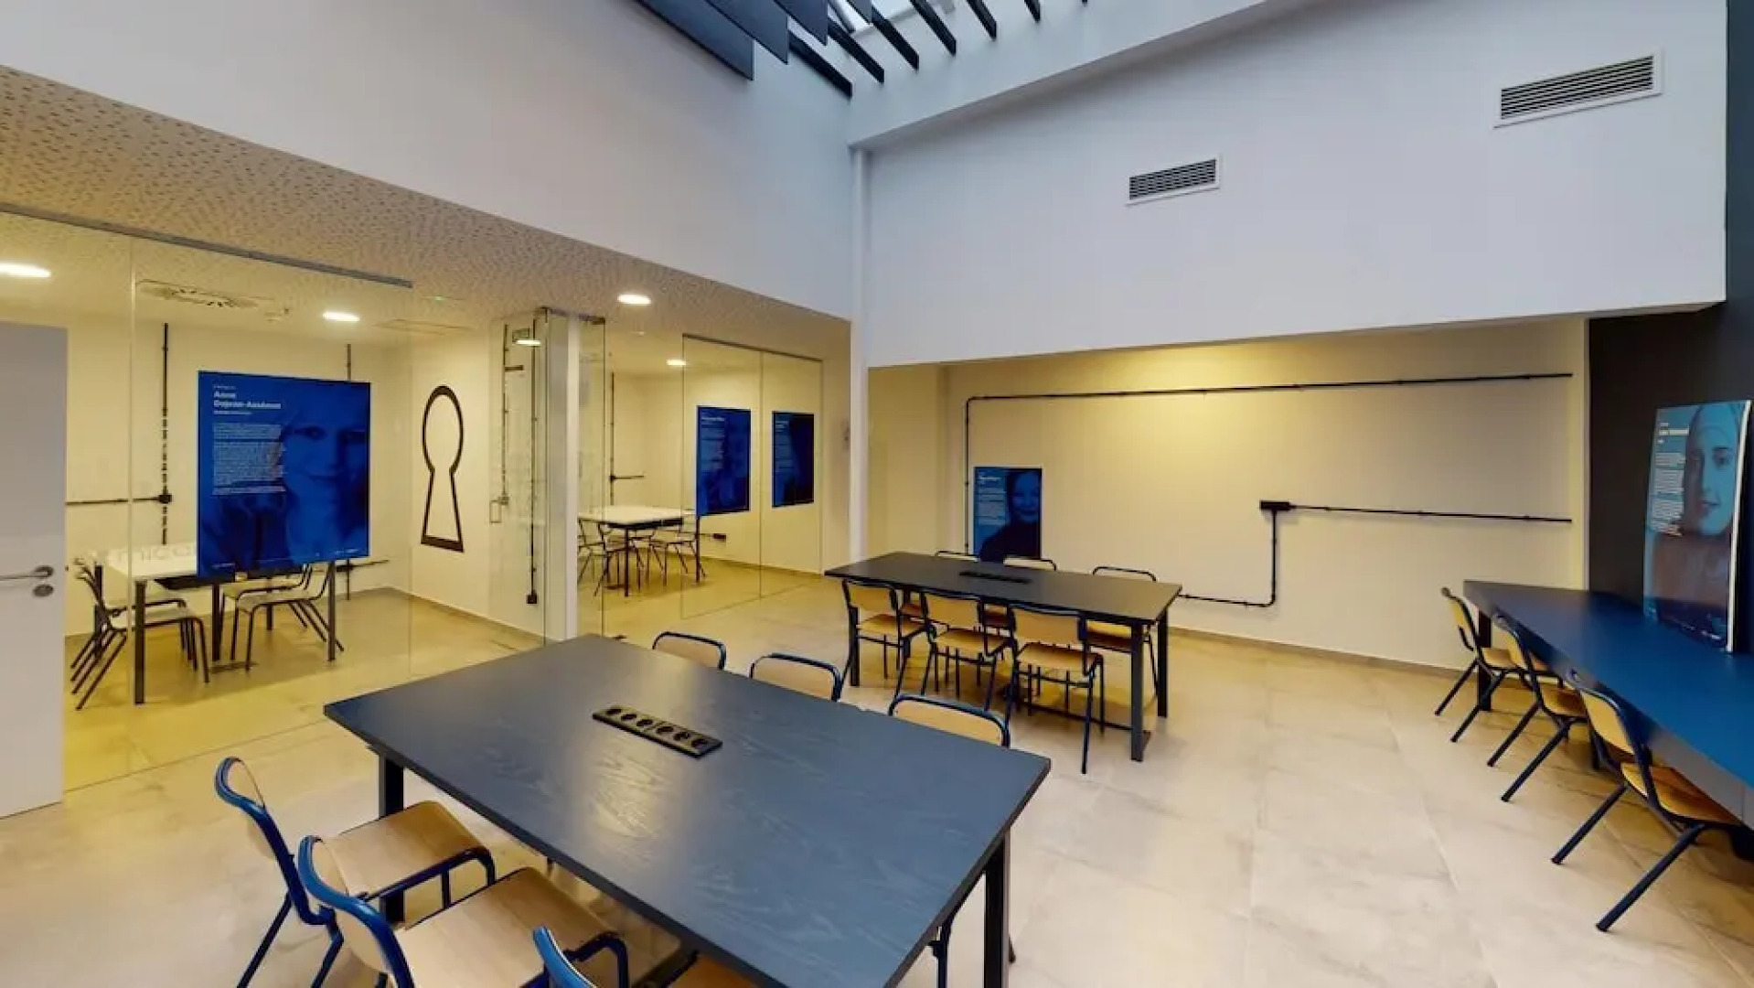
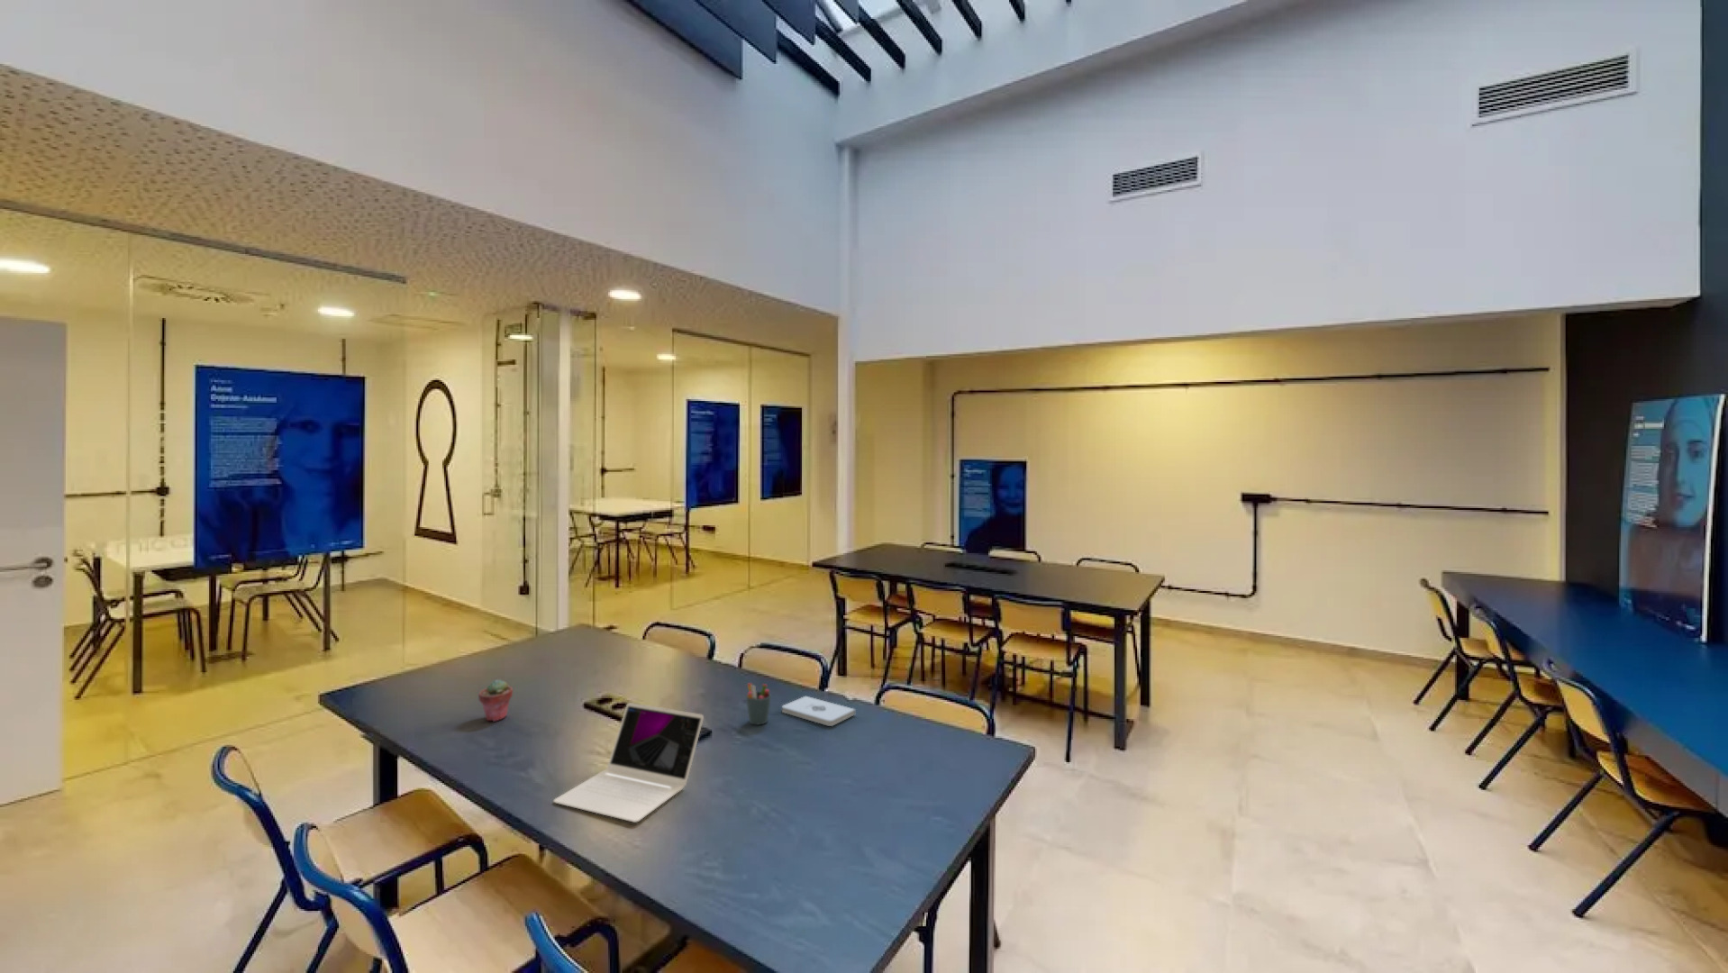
+ laptop [553,701,705,823]
+ pen holder [745,682,773,725]
+ potted succulent [477,679,514,723]
+ notepad [781,695,856,727]
